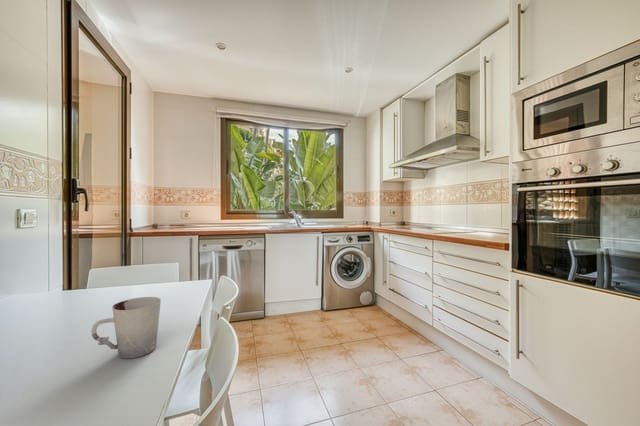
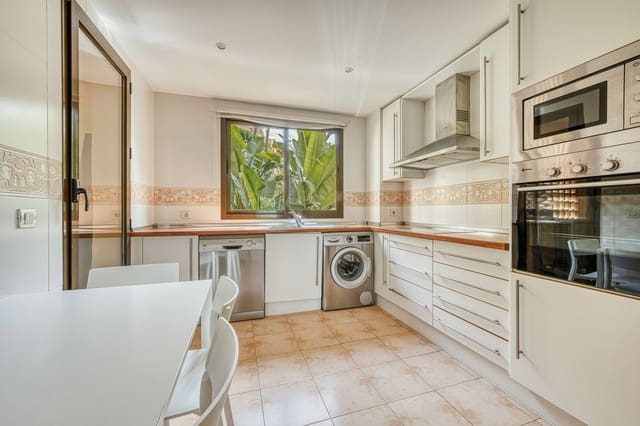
- cup [91,296,162,359]
